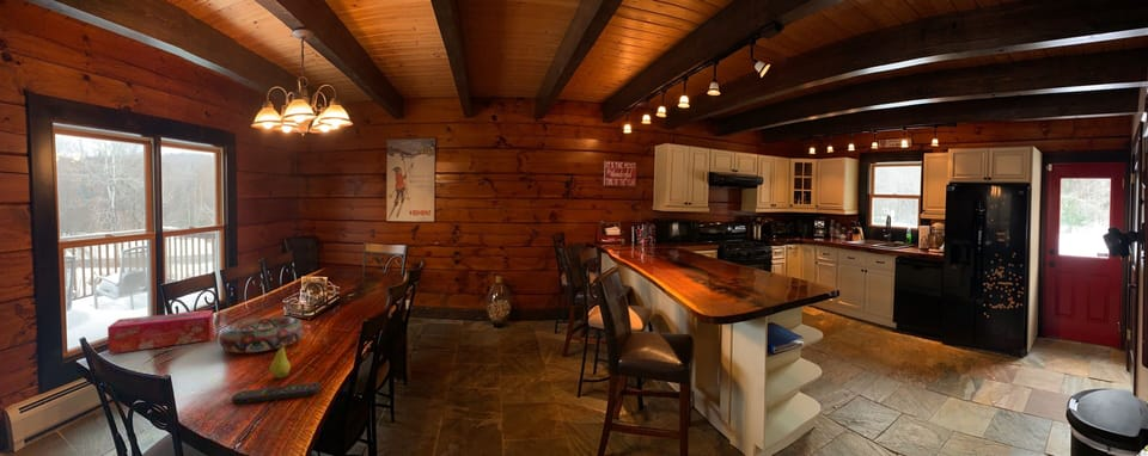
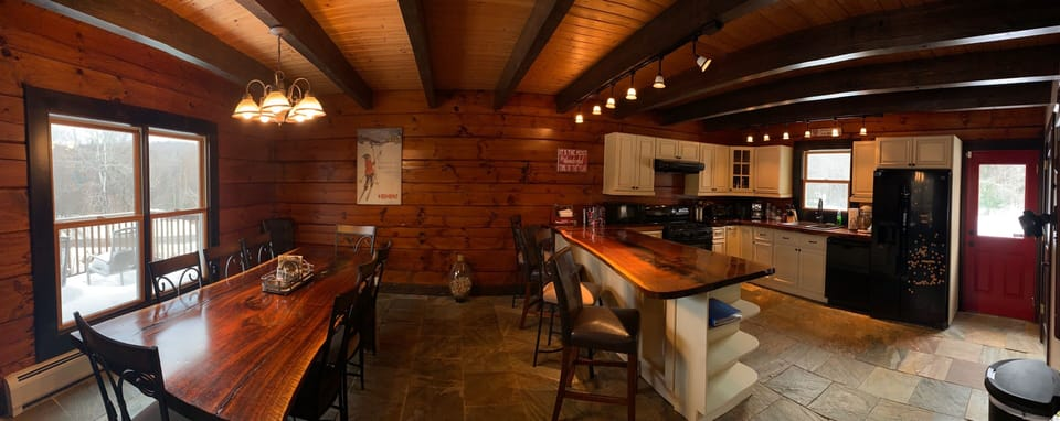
- tissue box [106,309,215,355]
- decorative bowl [218,315,305,355]
- remote control [231,382,322,406]
- fruit [269,341,292,380]
